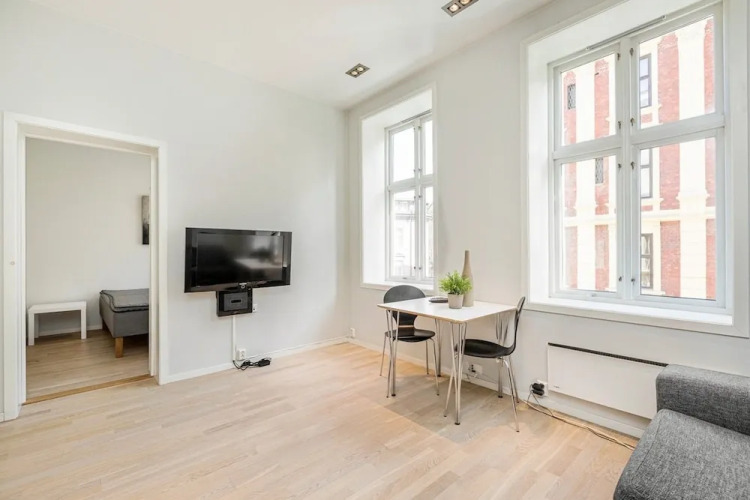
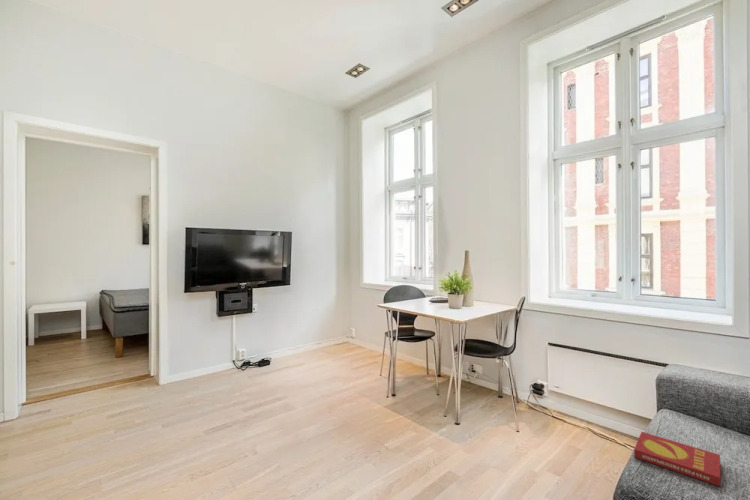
+ book [633,431,721,487]
